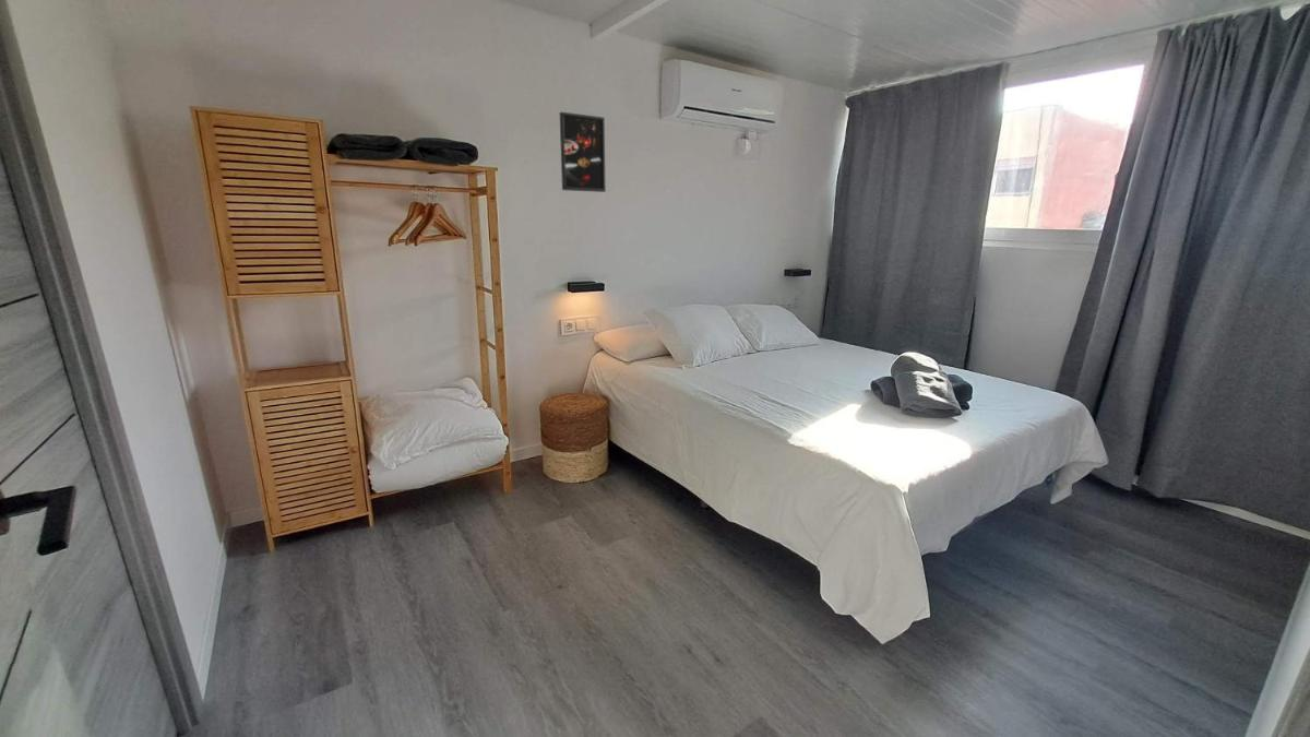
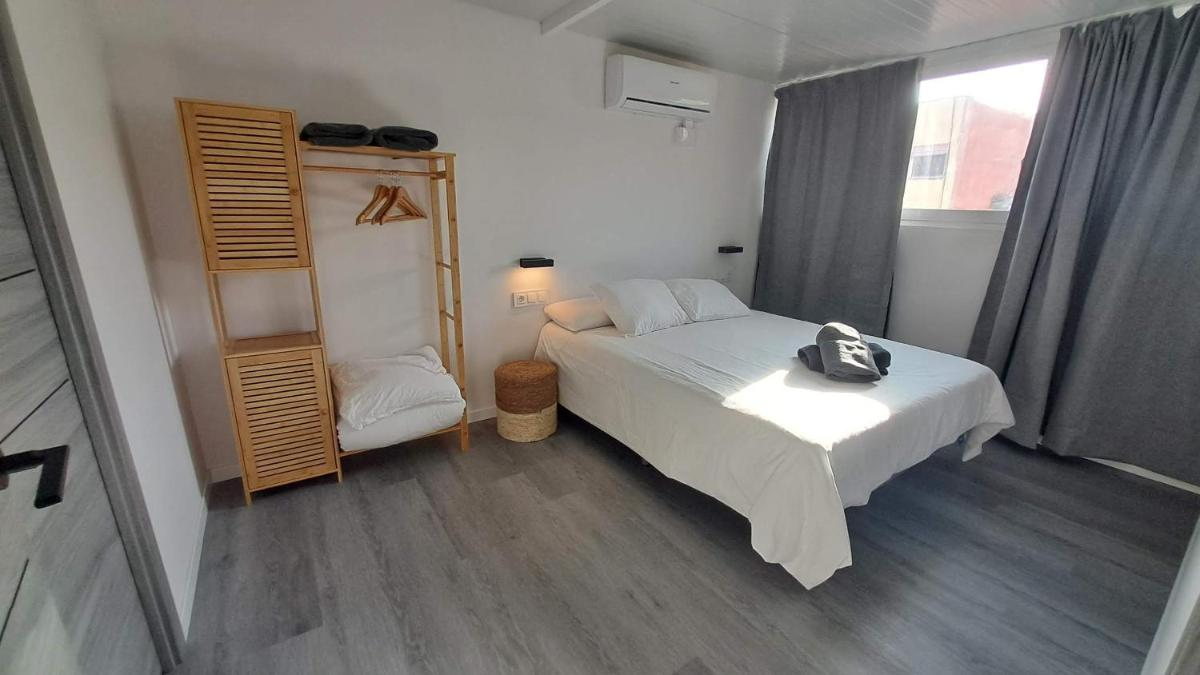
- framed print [559,111,607,193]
